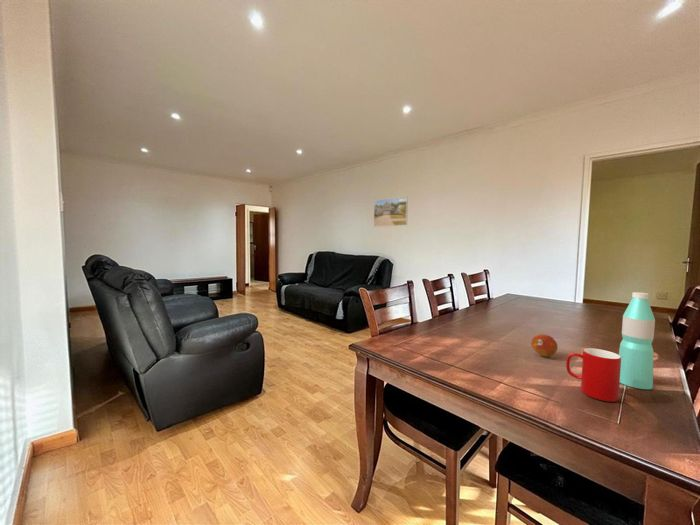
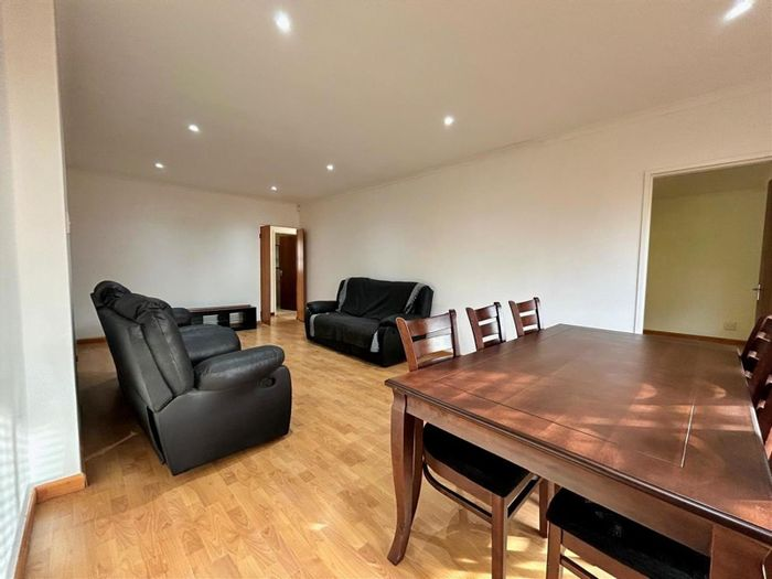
- cup [565,347,621,403]
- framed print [373,195,409,228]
- water bottle [618,291,656,390]
- fruit [530,333,559,358]
